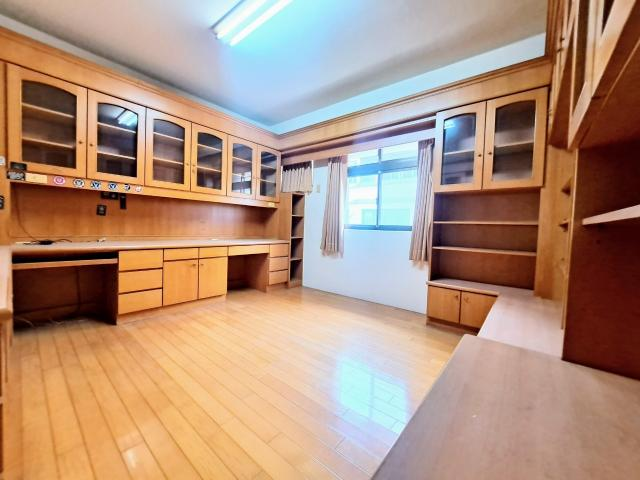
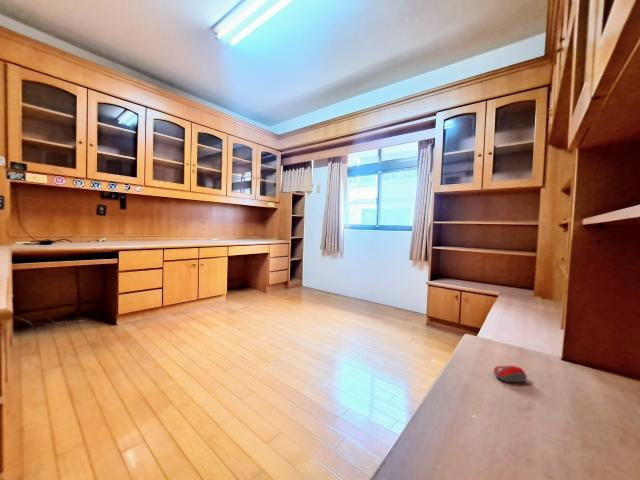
+ computer mouse [492,365,528,383]
